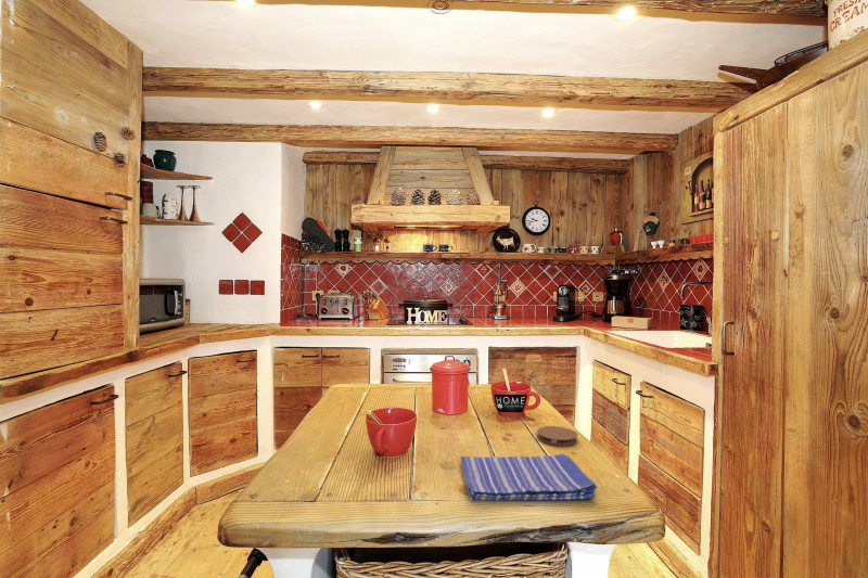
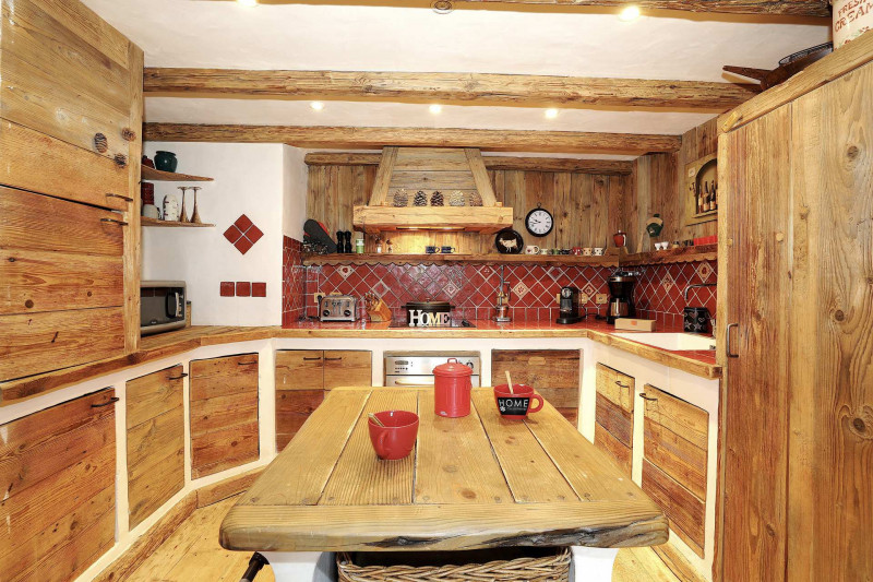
- coaster [536,425,579,447]
- dish towel [459,453,599,502]
